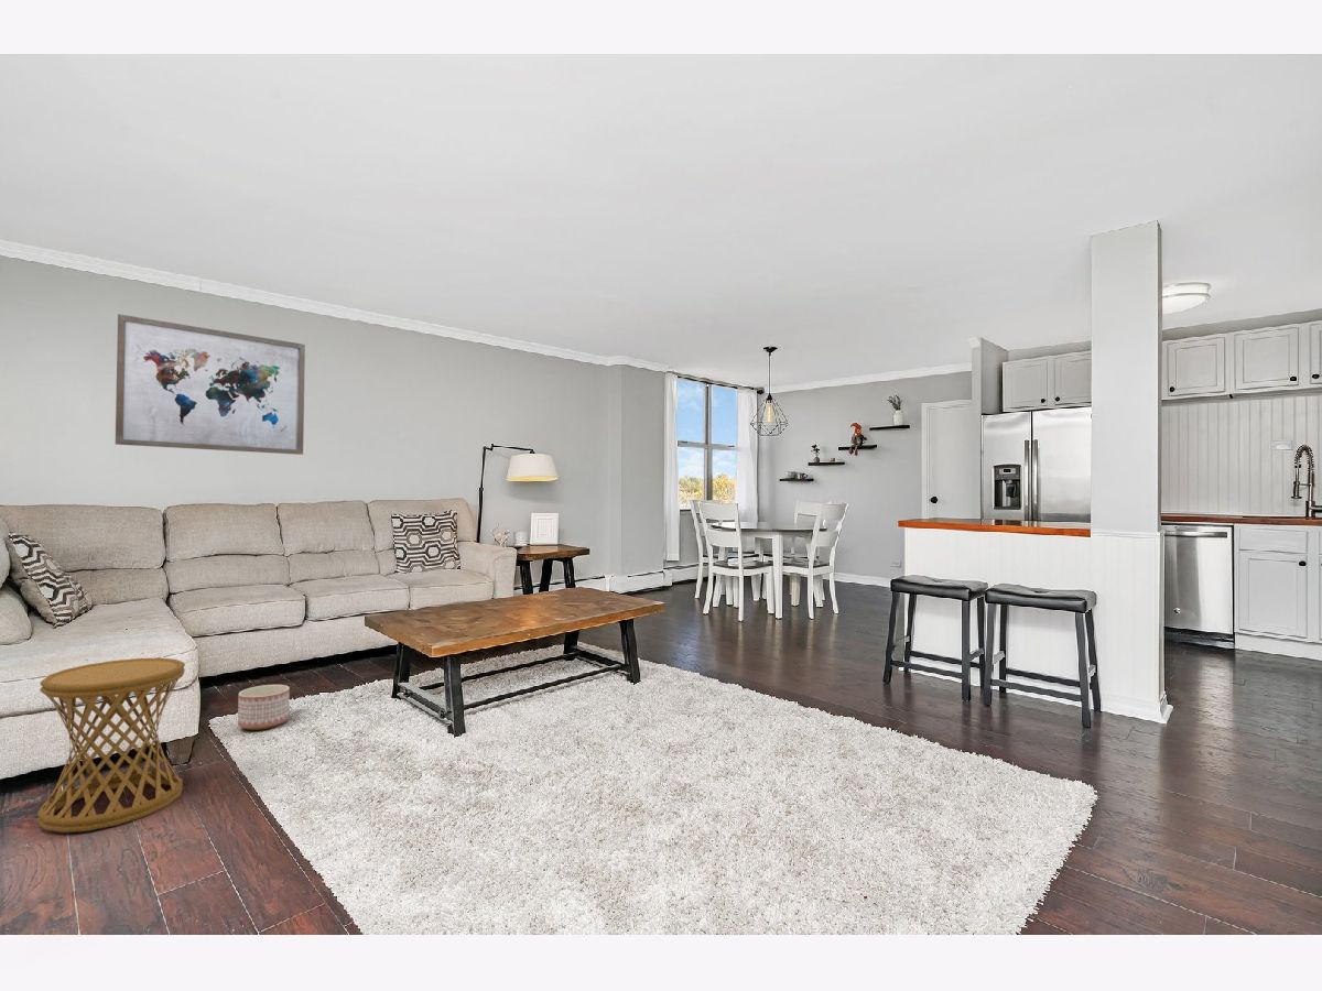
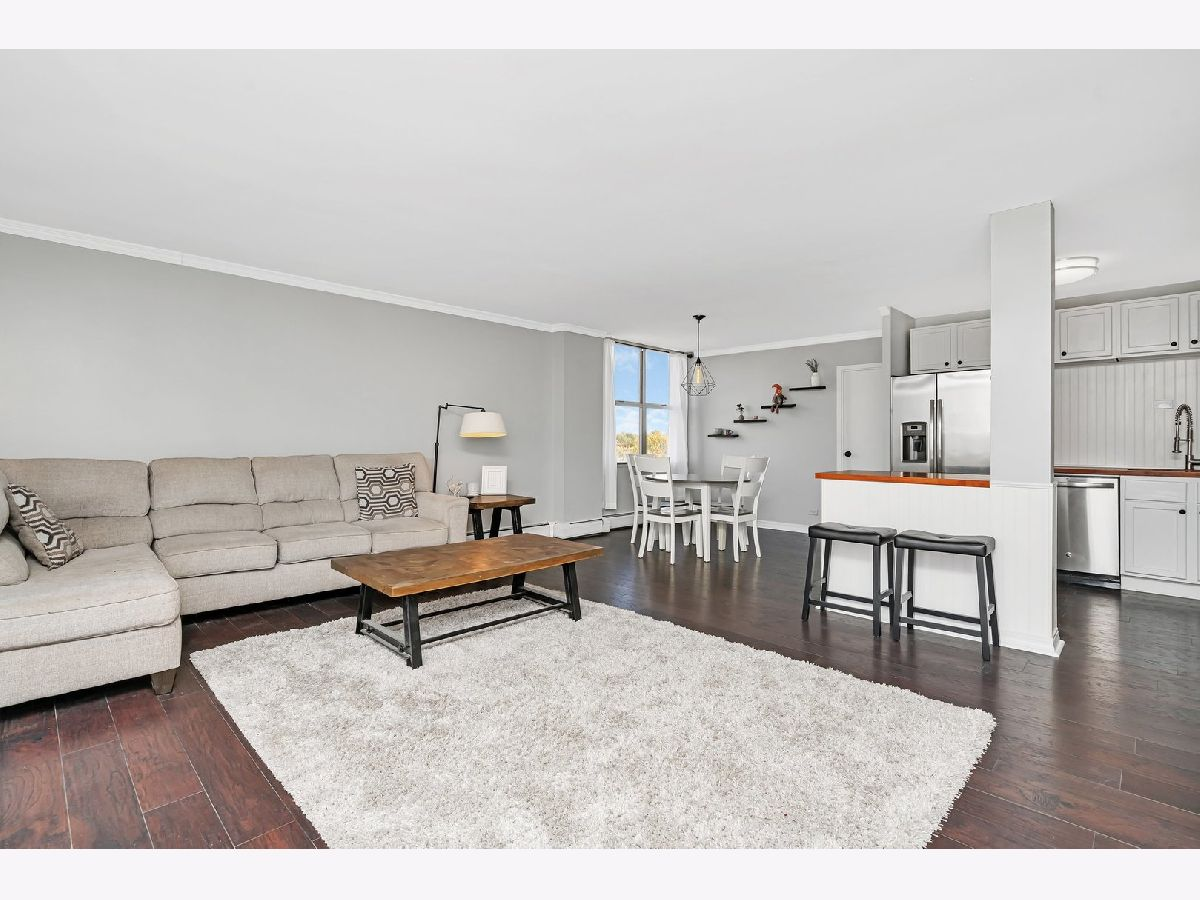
- planter [237,684,291,731]
- side table [36,657,186,834]
- wall art [115,313,306,456]
